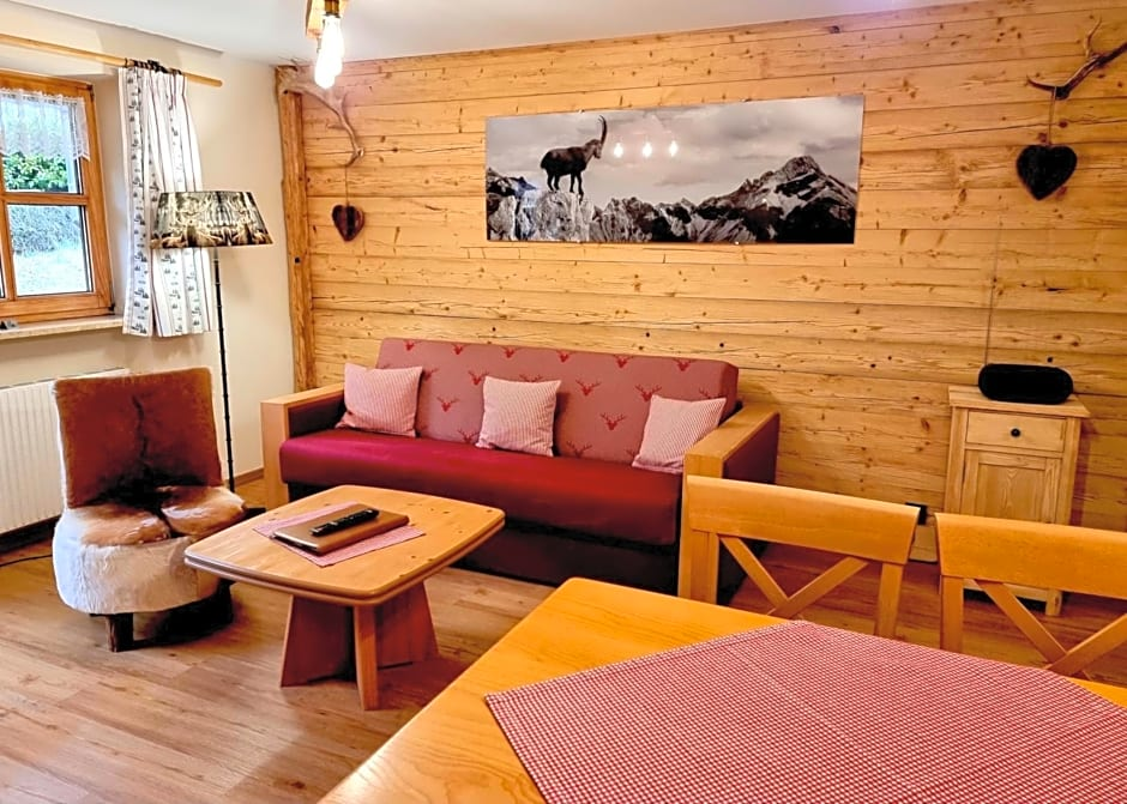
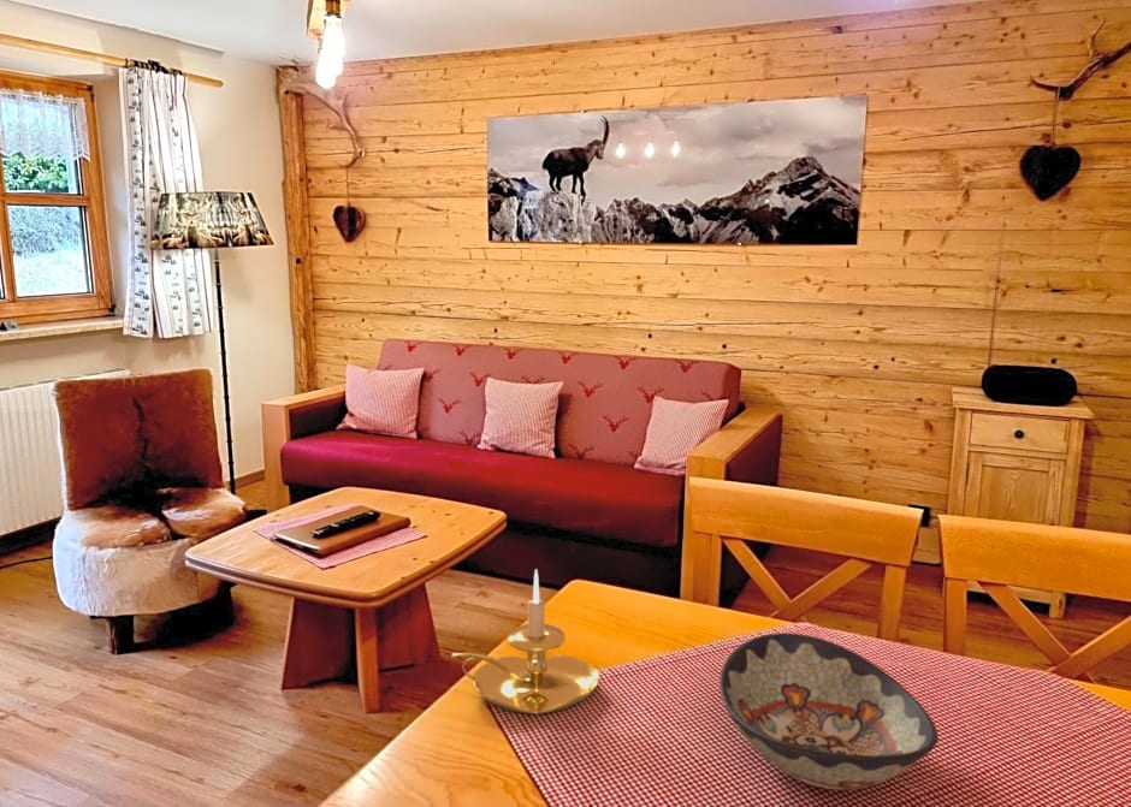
+ decorative bowl [718,631,940,791]
+ candle holder [451,568,600,716]
